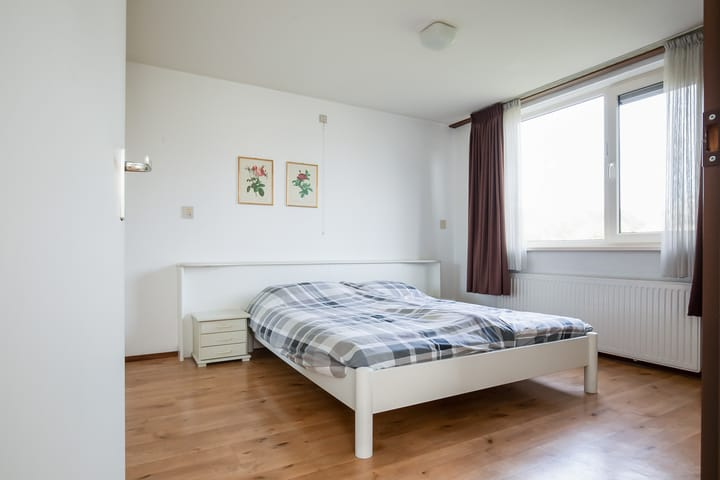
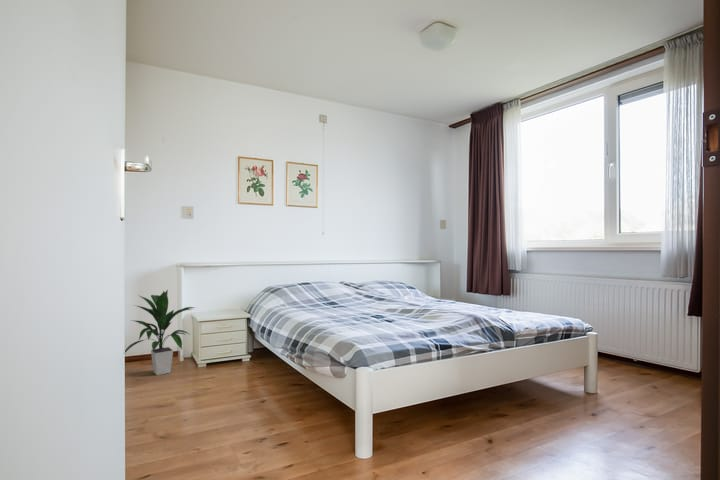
+ indoor plant [124,288,195,376]
